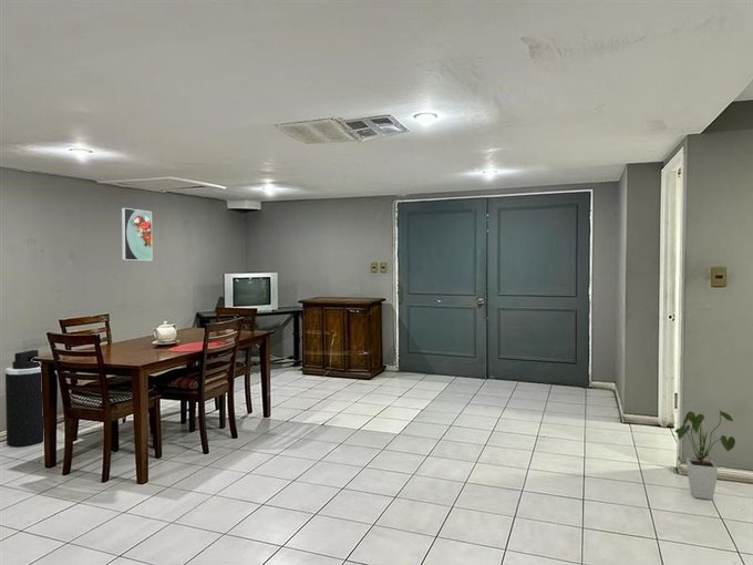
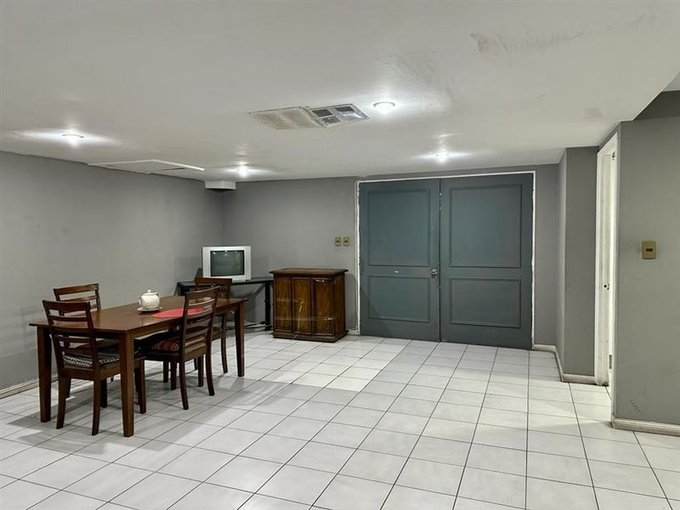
- house plant [673,408,736,501]
- trash can [4,349,44,448]
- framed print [121,207,153,261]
